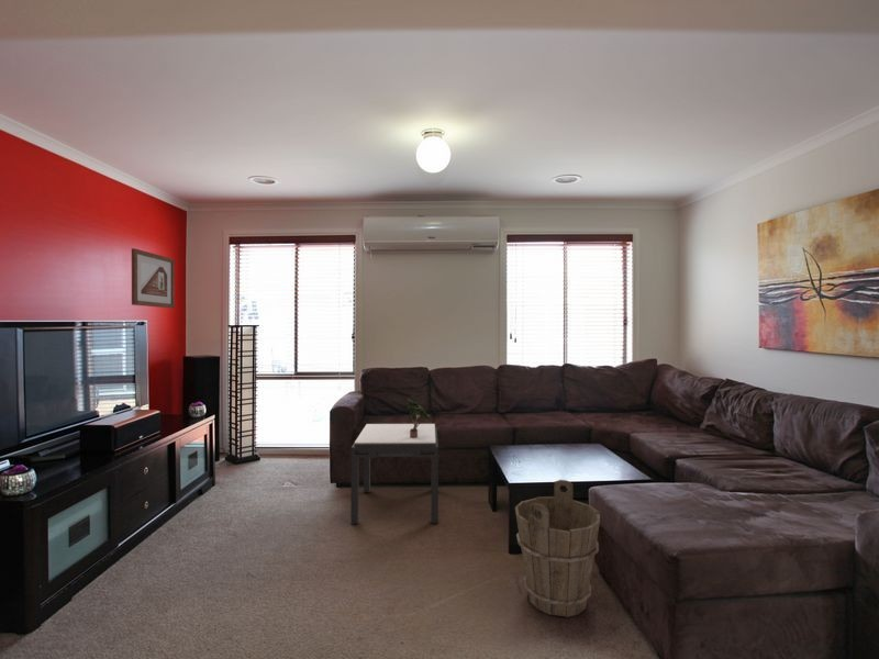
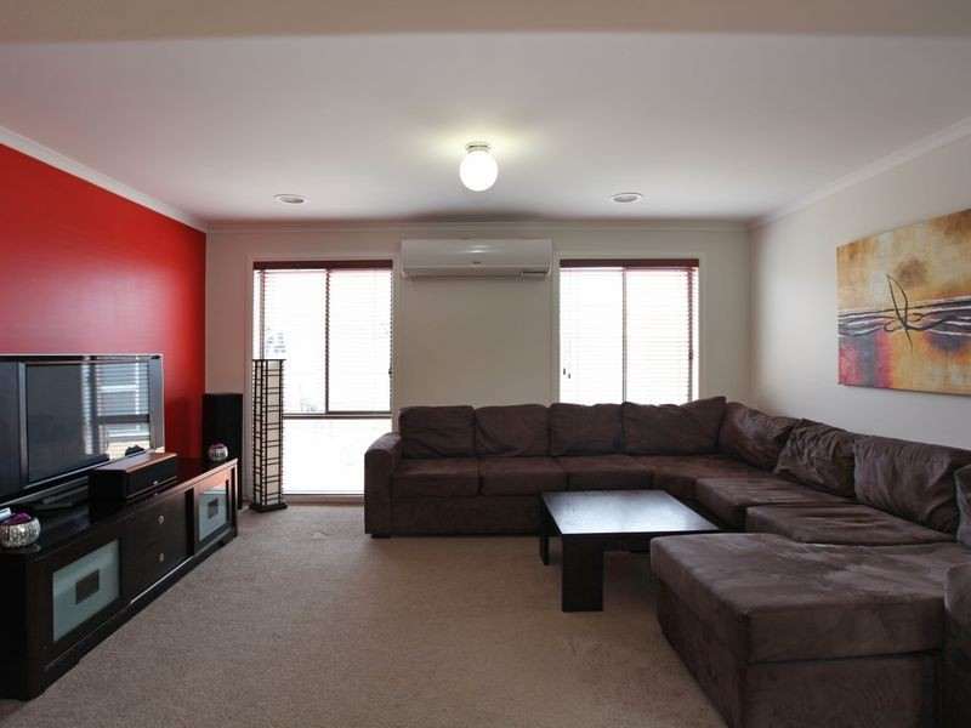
- picture frame [131,247,176,310]
- side table [349,423,439,525]
- bucket [514,479,601,618]
- potted plant [407,398,431,438]
